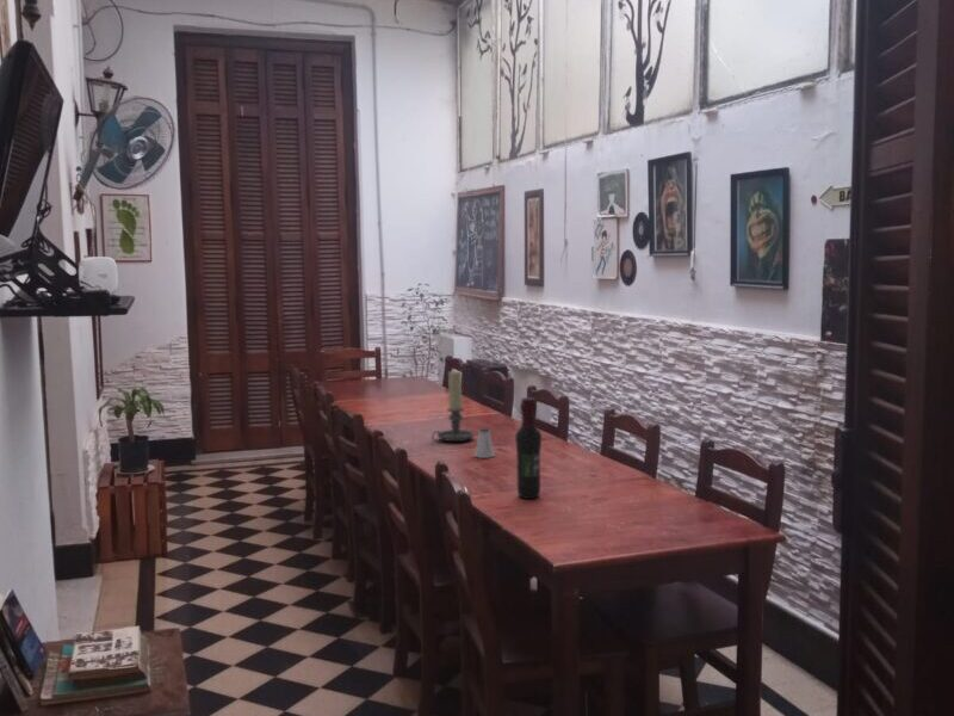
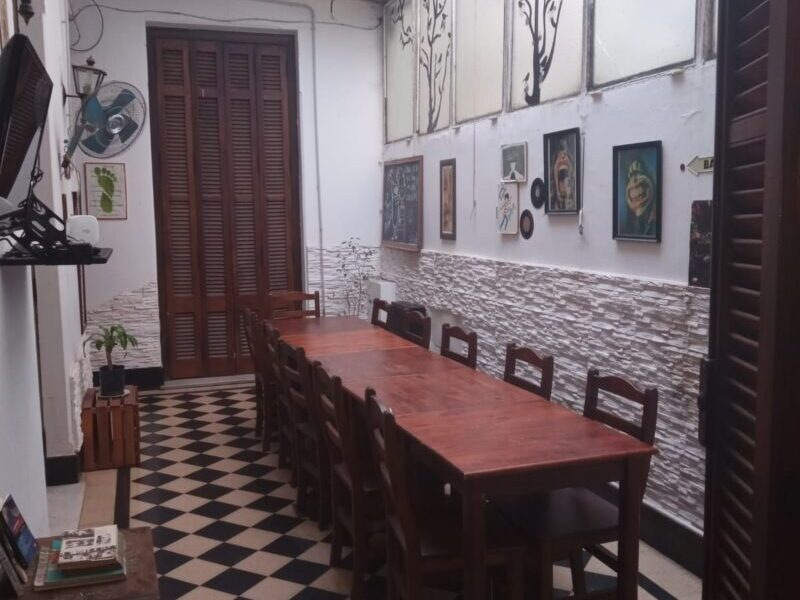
- saltshaker [473,427,496,459]
- candle holder [430,369,476,443]
- wine bottle [514,396,543,500]
